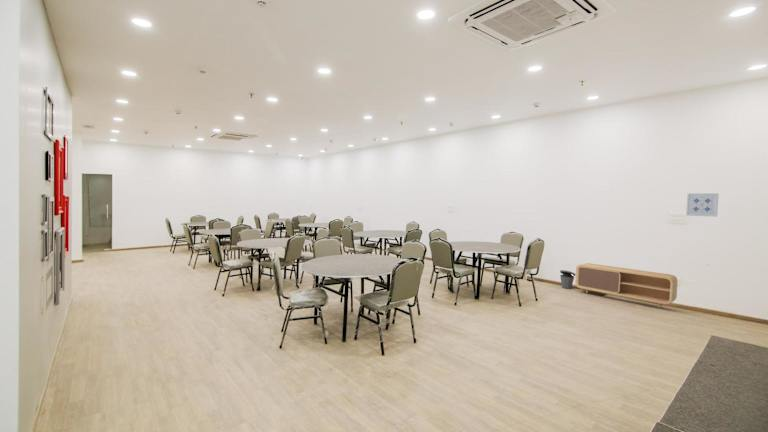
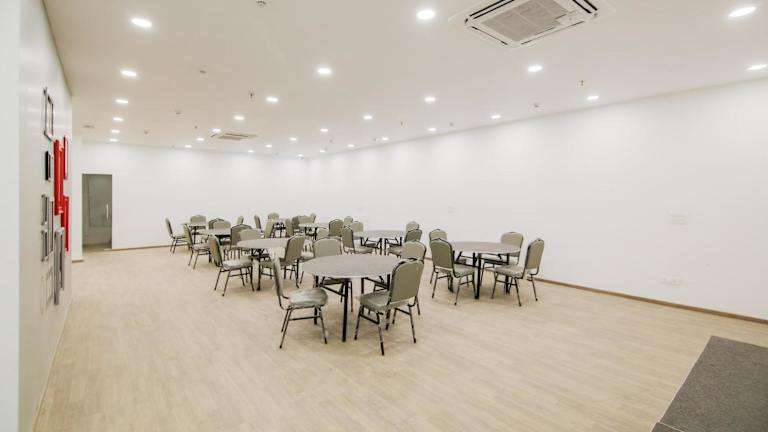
- wall art [685,192,720,218]
- trash can [559,269,576,290]
- tv stand [574,262,679,309]
